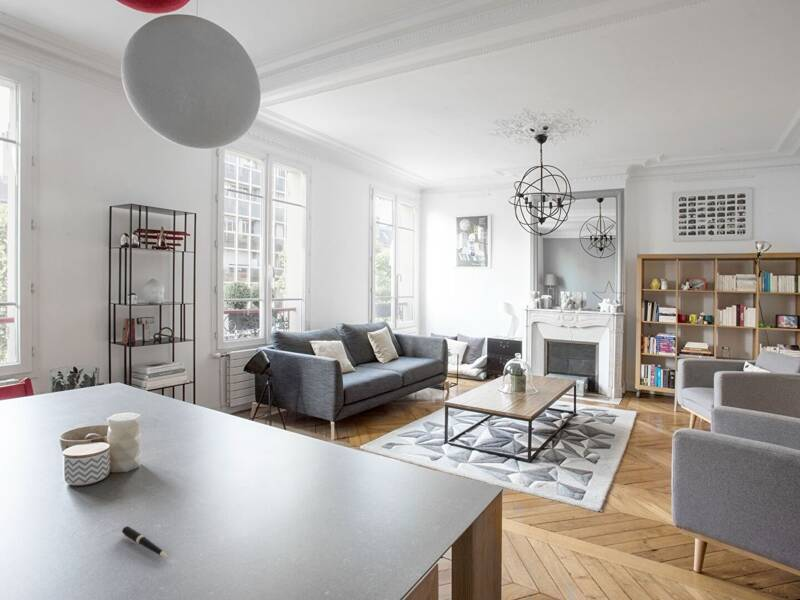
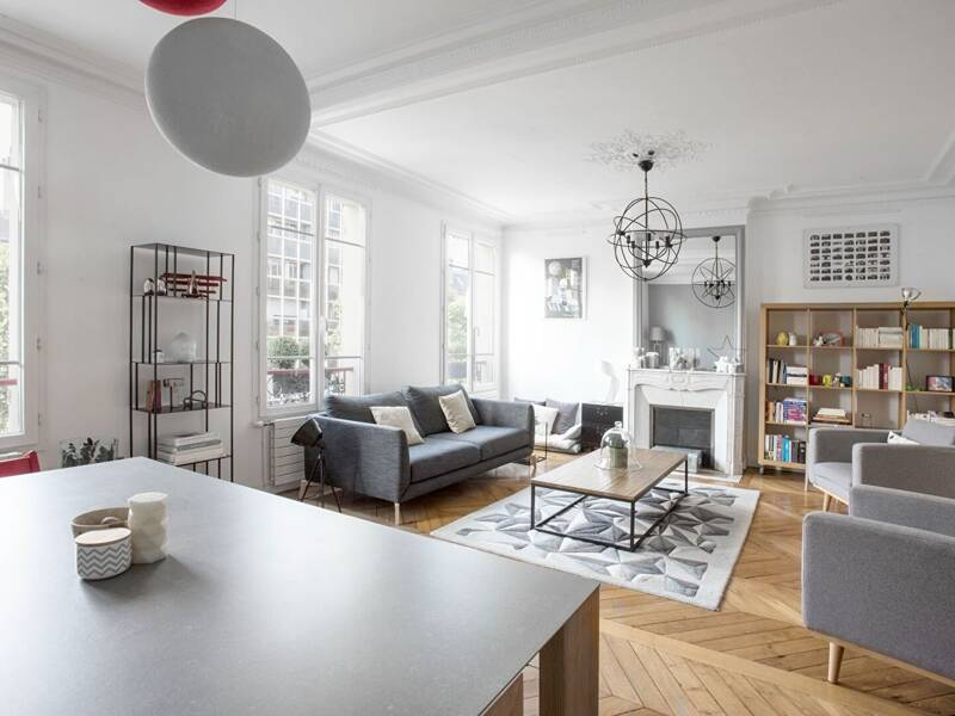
- pen [120,525,170,559]
